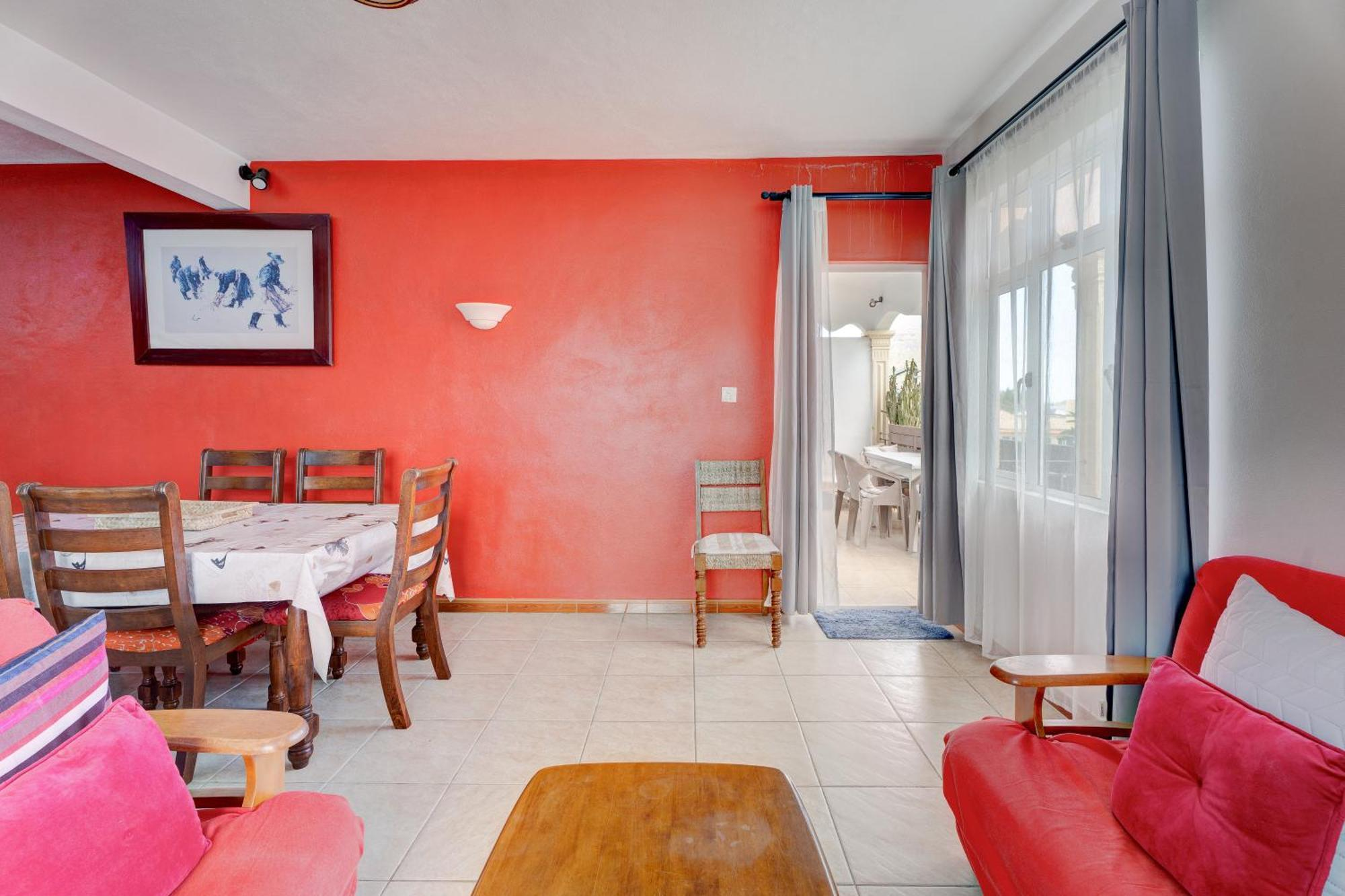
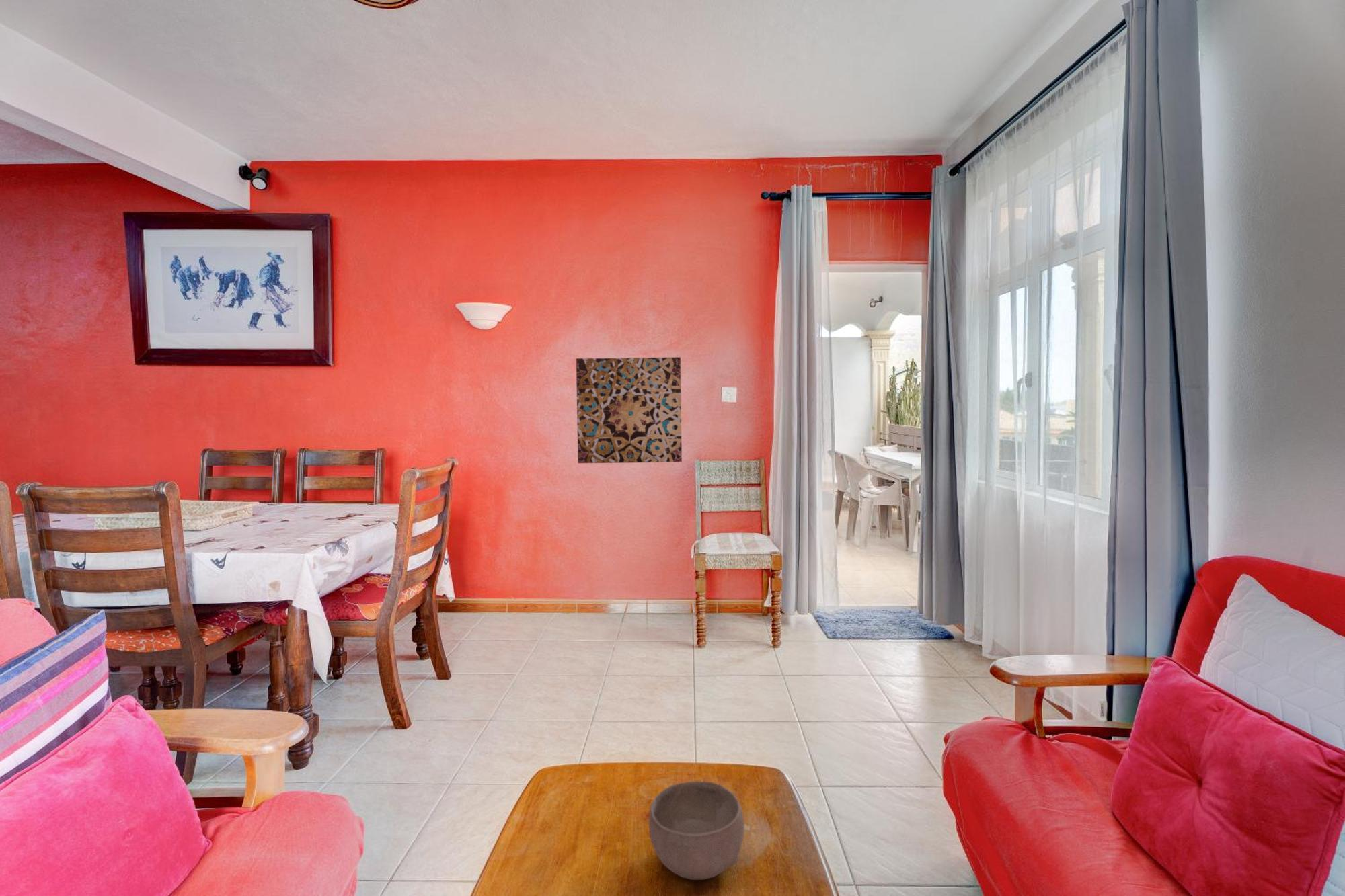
+ bowl [648,780,745,881]
+ wall art [576,356,683,464]
